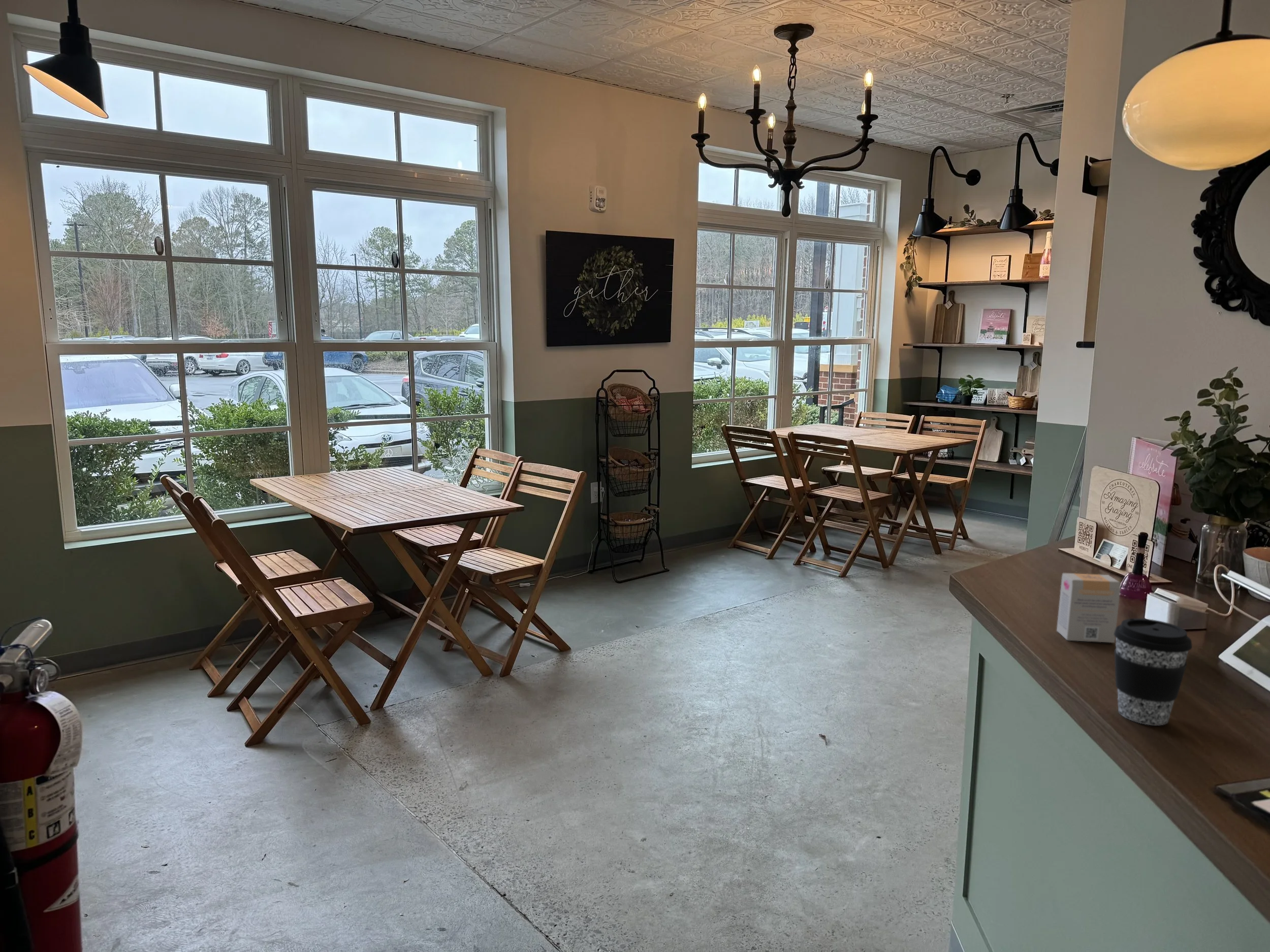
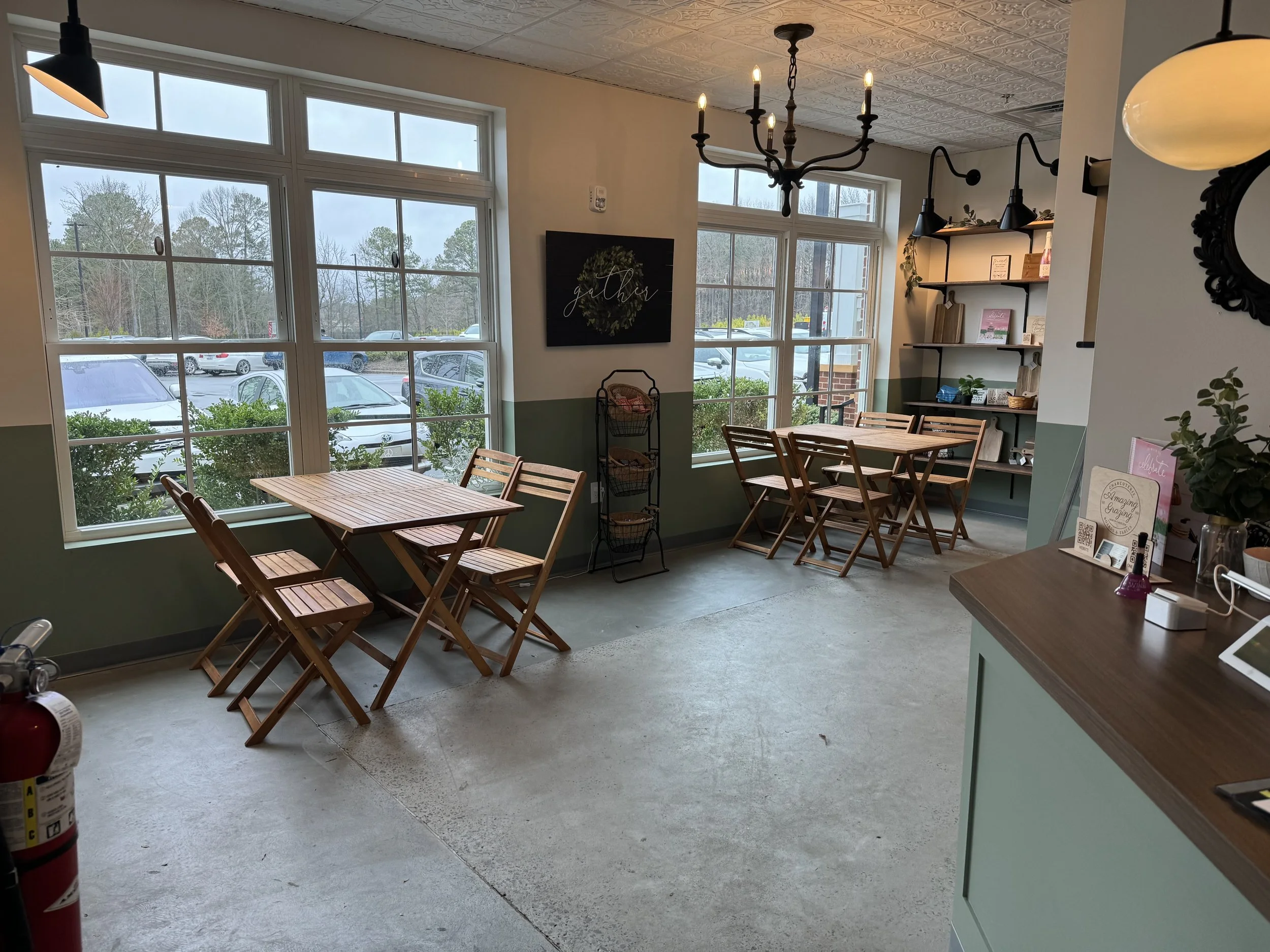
- tea box [1056,572,1121,643]
- coffee cup [1114,618,1193,726]
